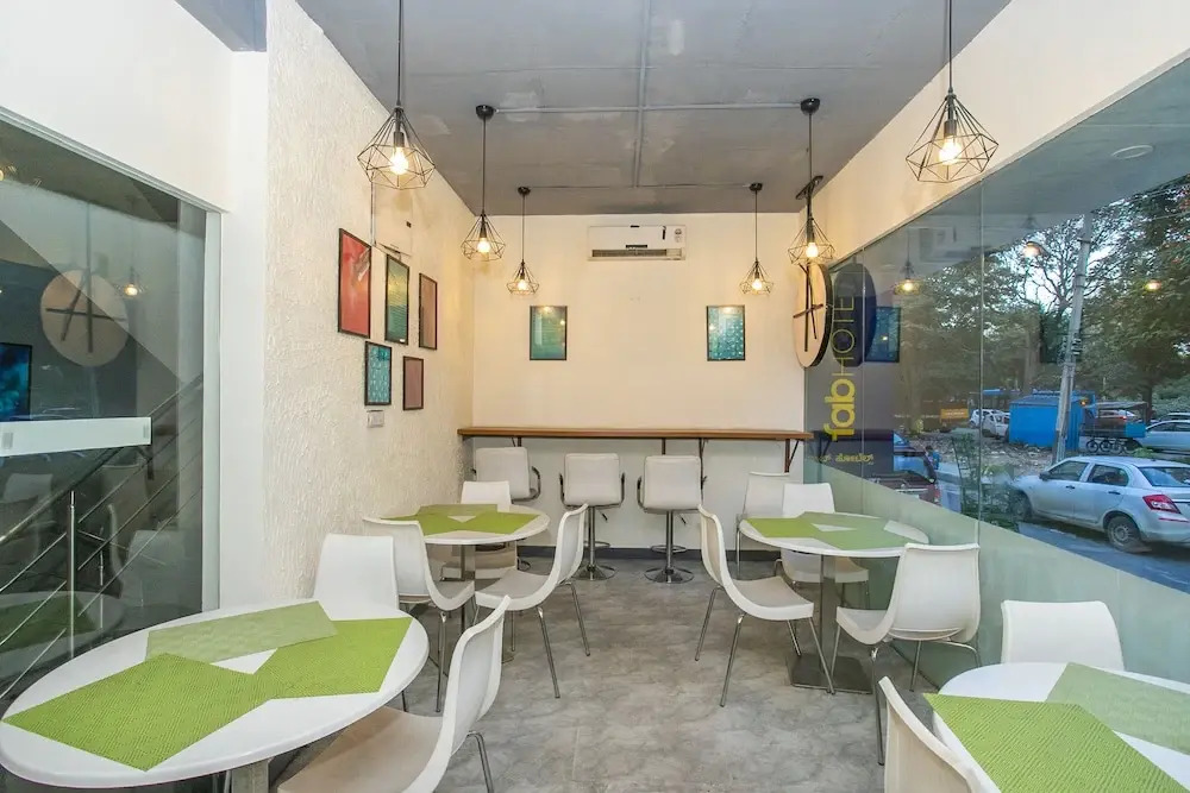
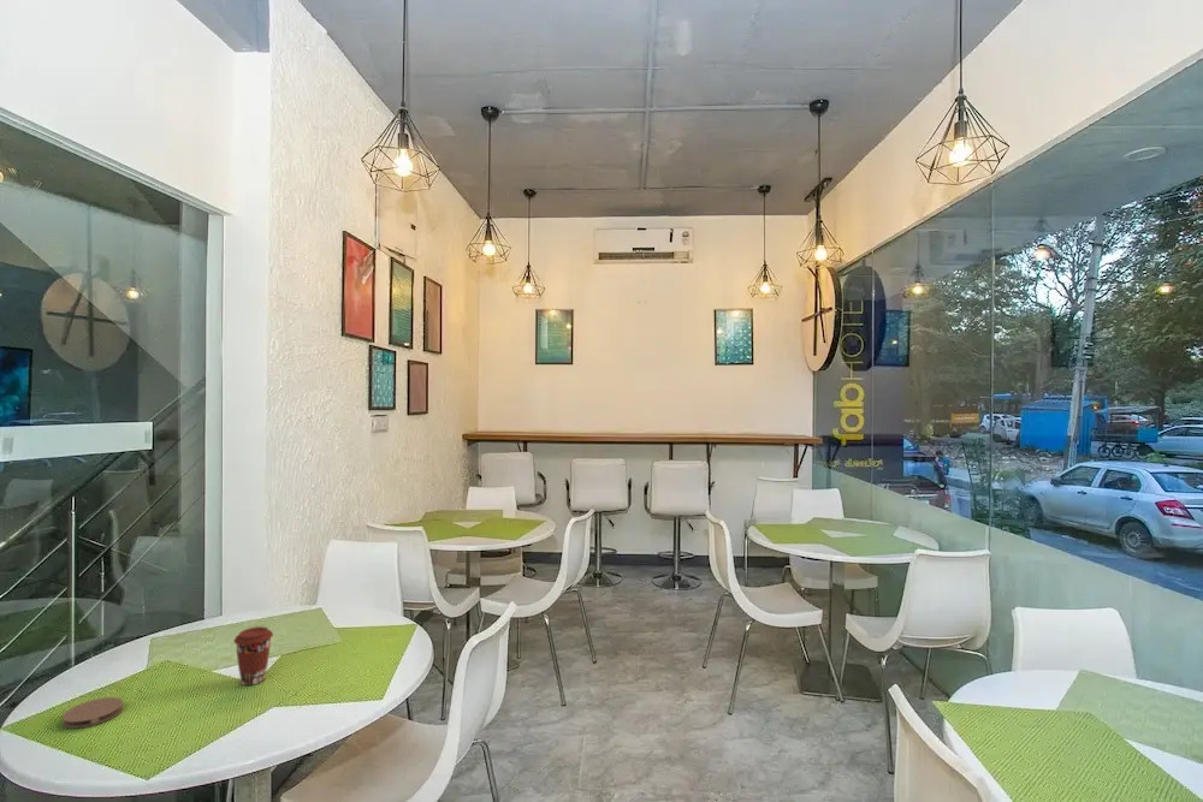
+ coffee cup [232,625,274,687]
+ coaster [61,696,124,730]
